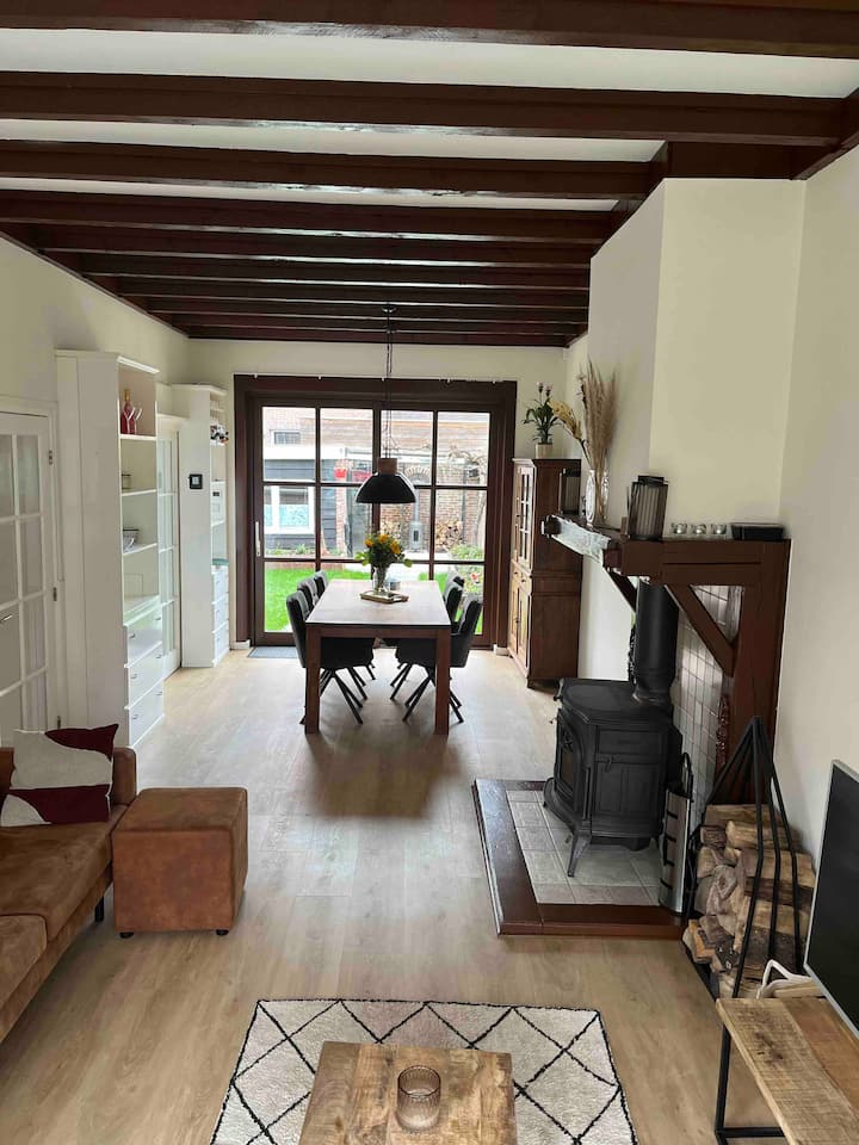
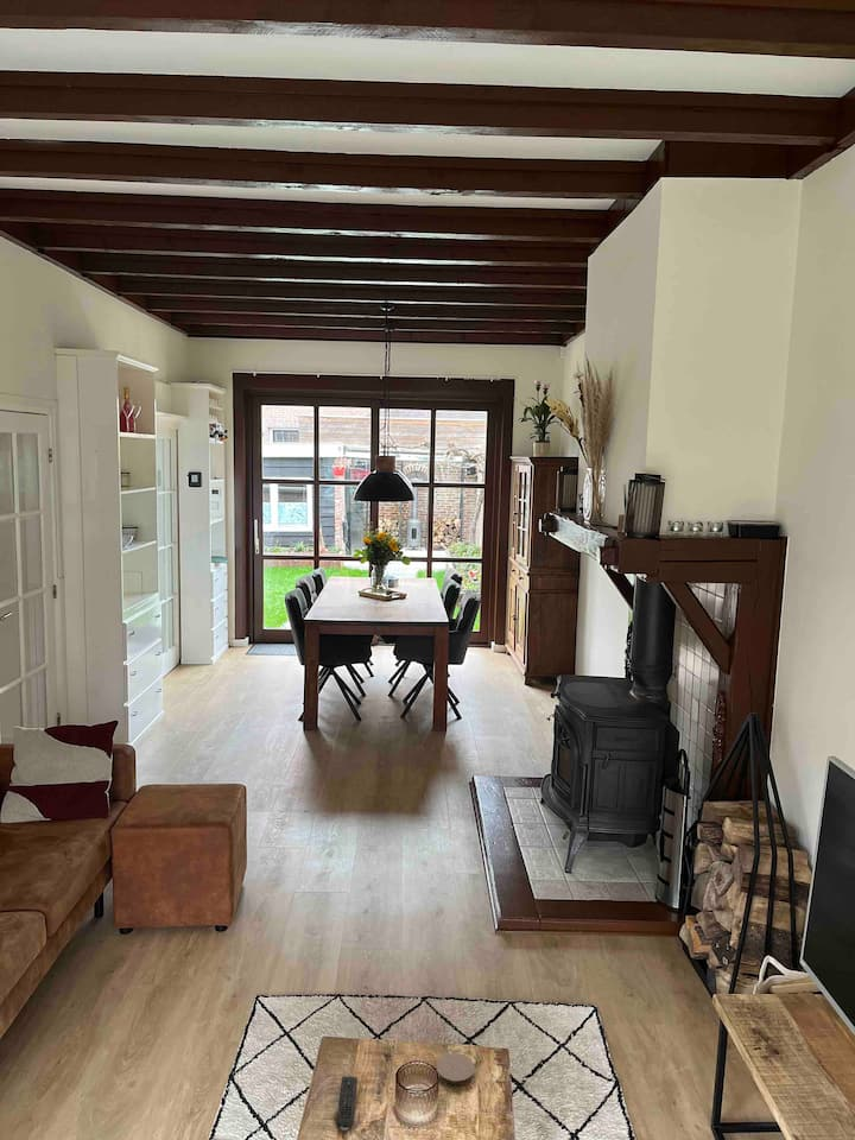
+ remote control [336,1076,359,1133]
+ coaster [436,1052,476,1087]
